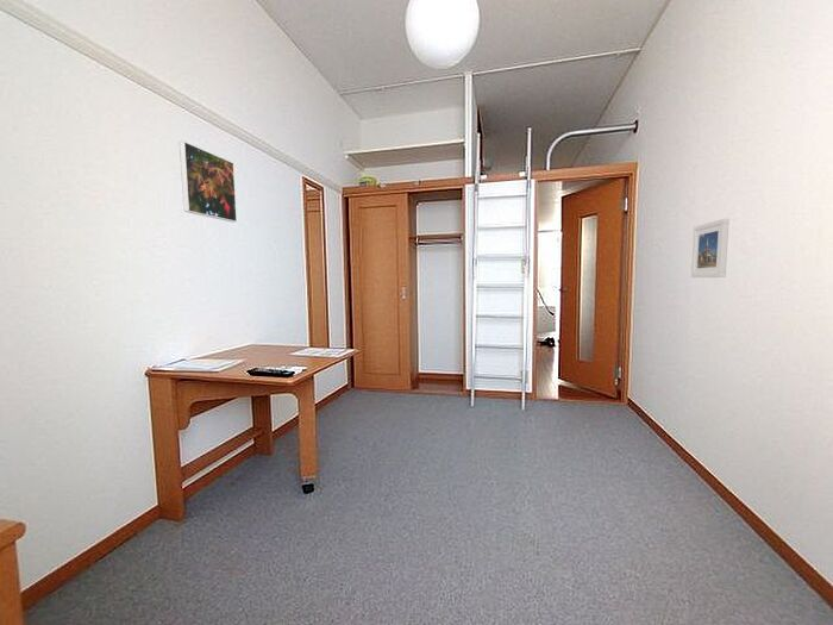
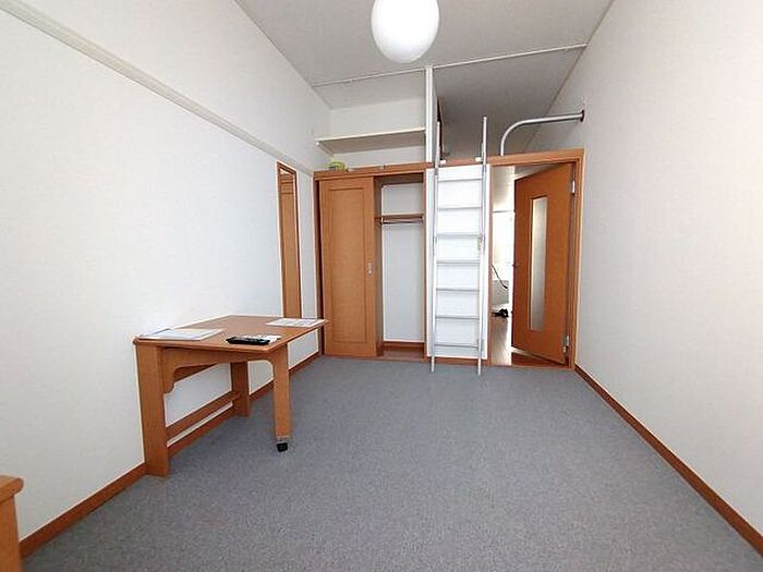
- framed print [690,217,731,279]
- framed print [178,140,238,224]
